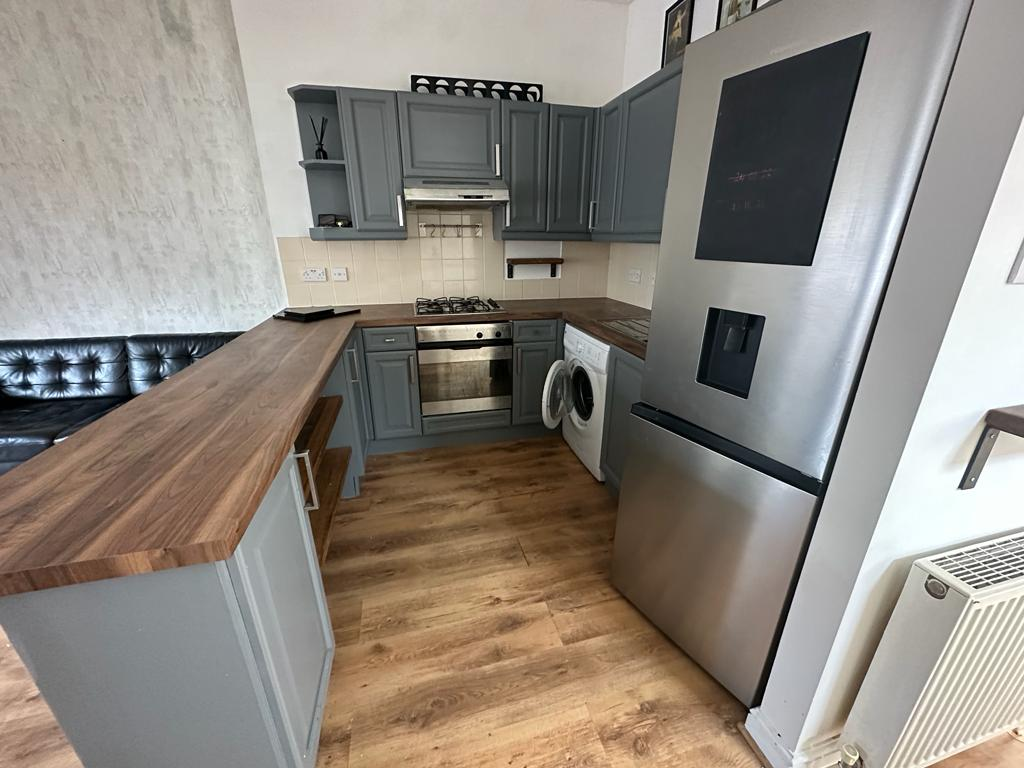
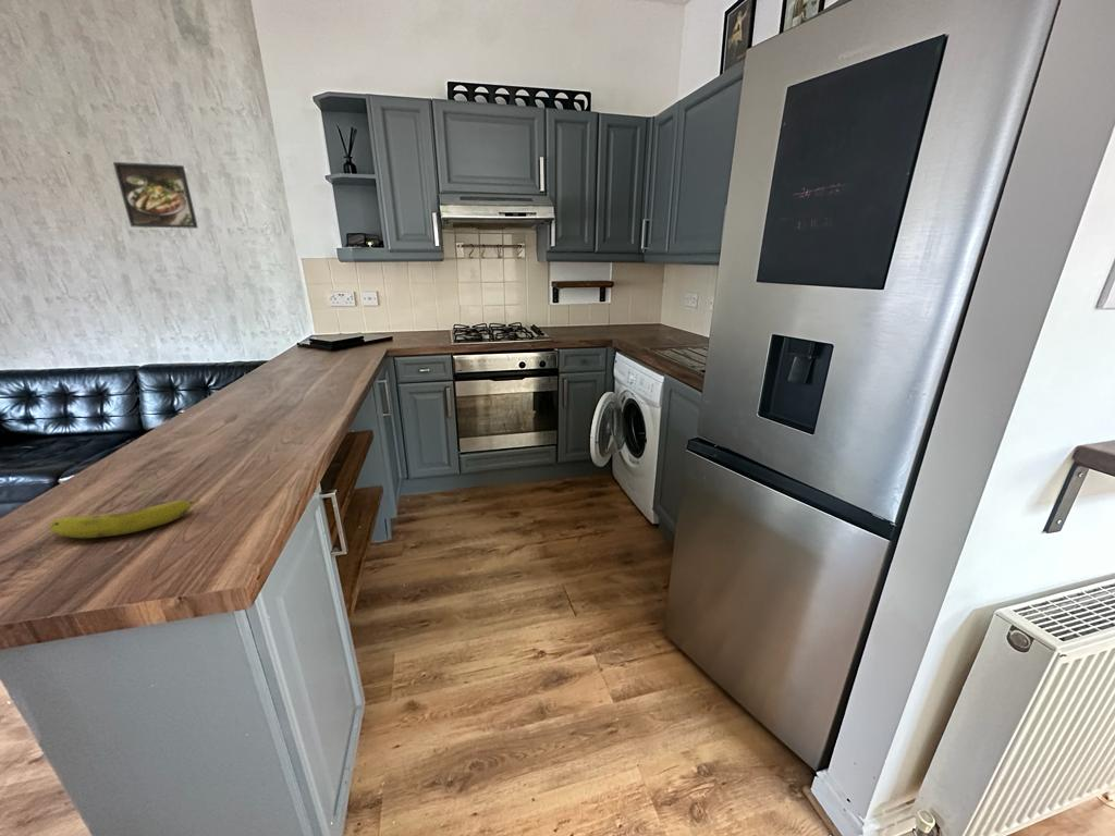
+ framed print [112,161,199,230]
+ fruit [48,497,200,539]
